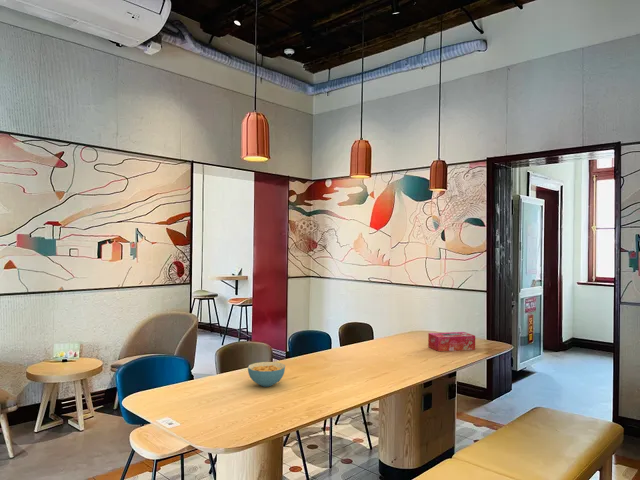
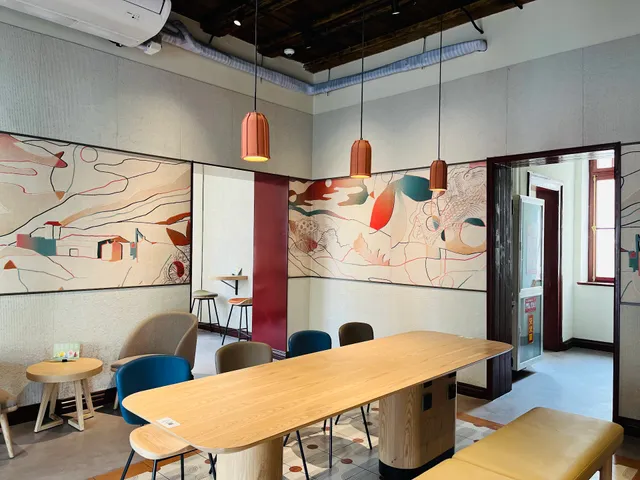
- cereal bowl [247,361,286,388]
- tissue box [427,331,476,352]
